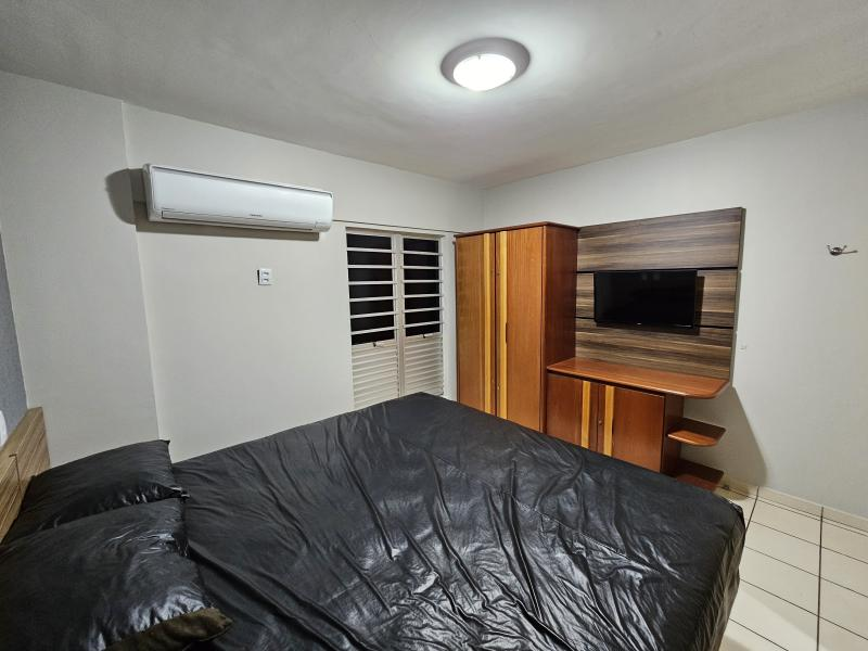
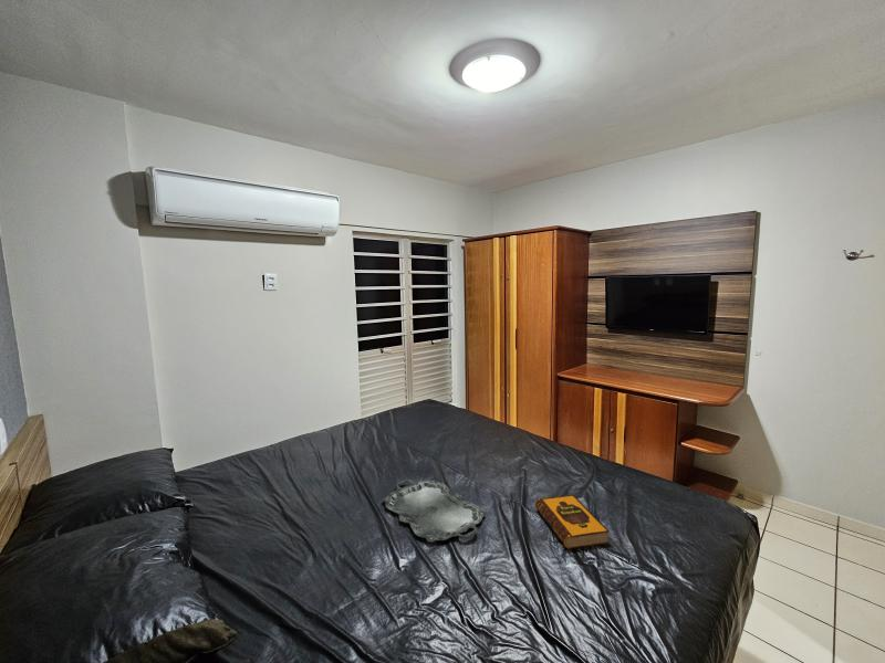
+ hardback book [534,494,611,550]
+ serving tray [381,478,487,544]
